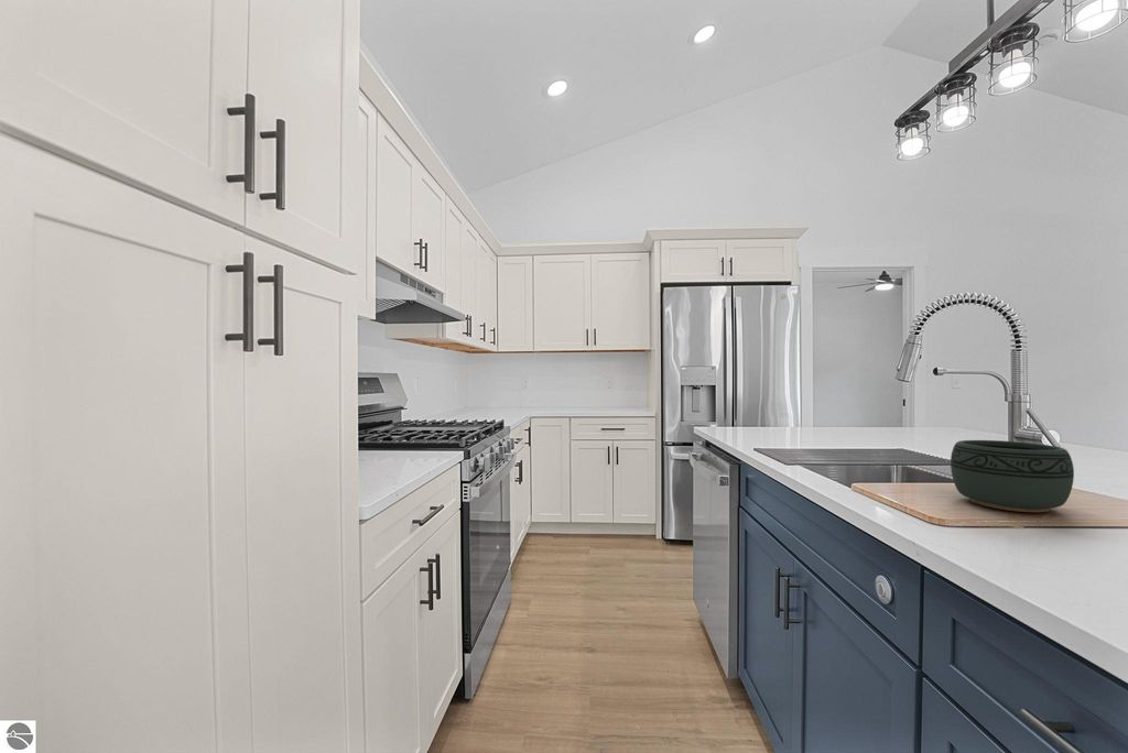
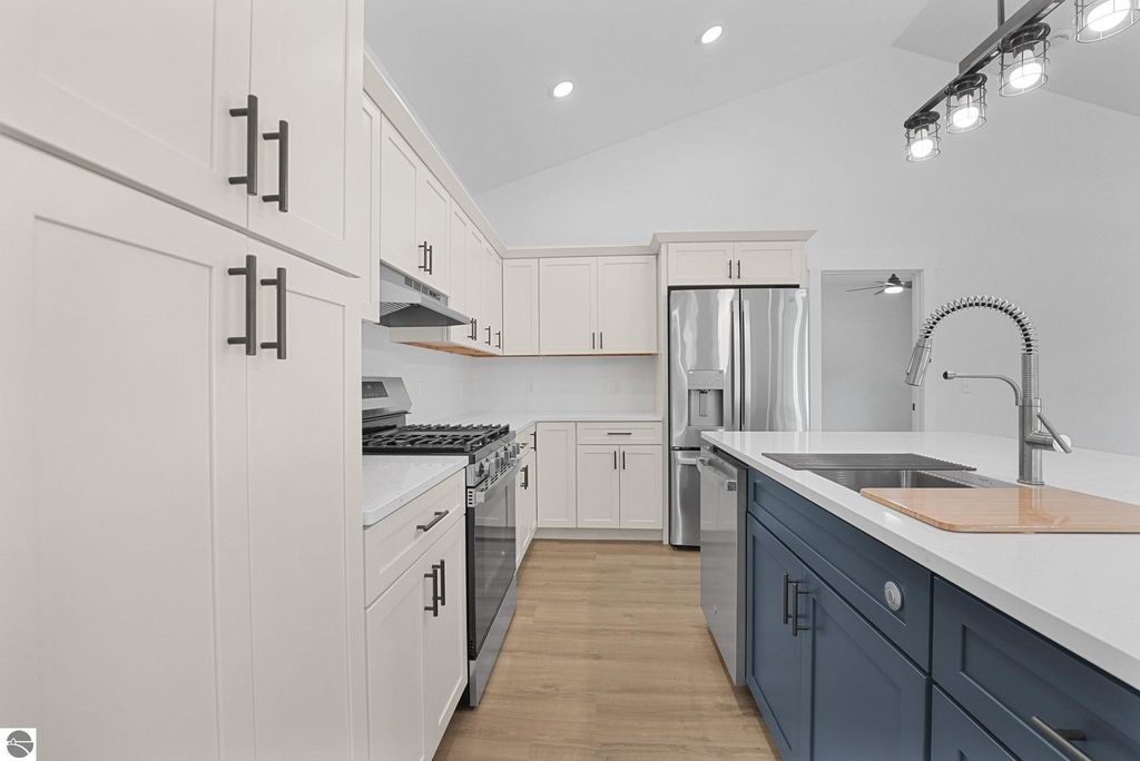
- bowl [950,439,1075,513]
